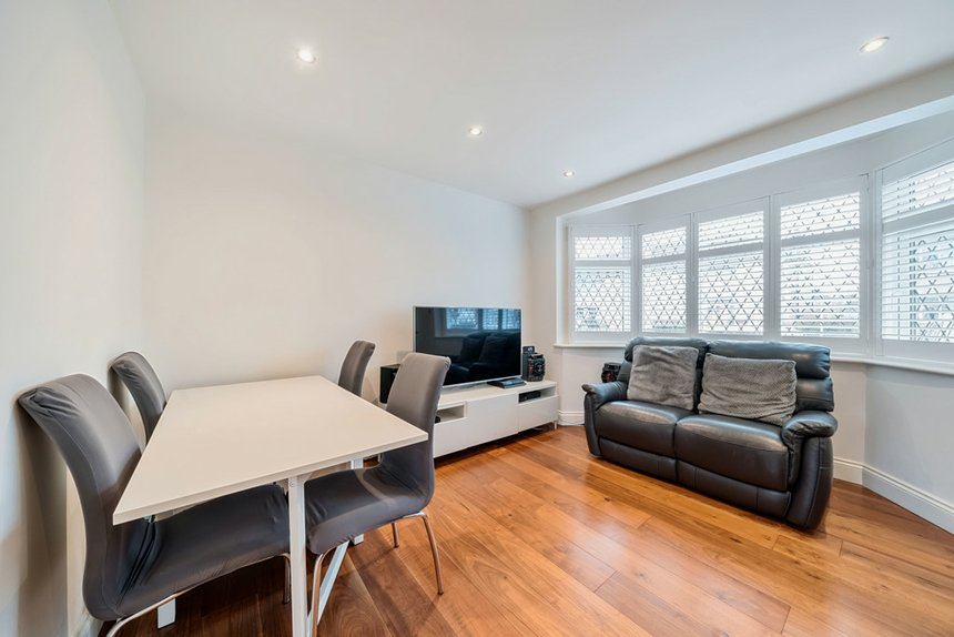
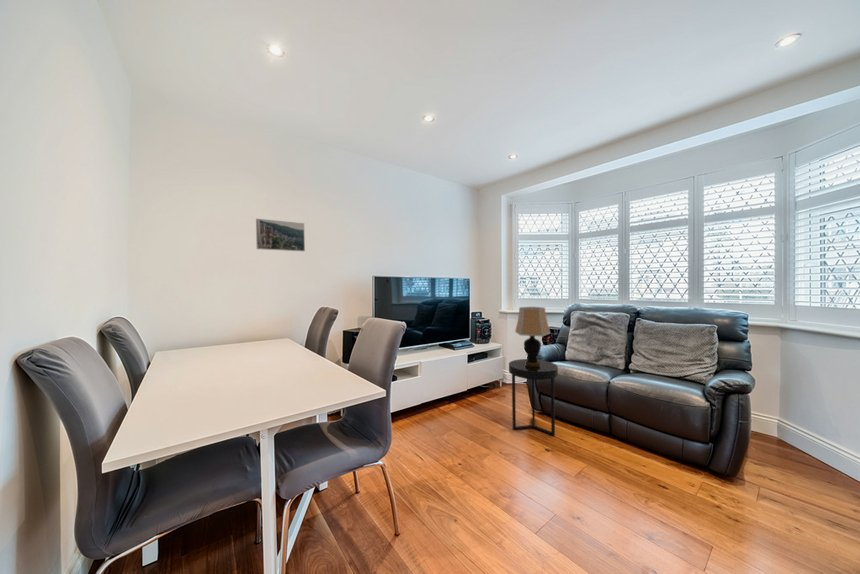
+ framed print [255,218,306,252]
+ side table [508,358,559,437]
+ table lamp [514,306,551,367]
